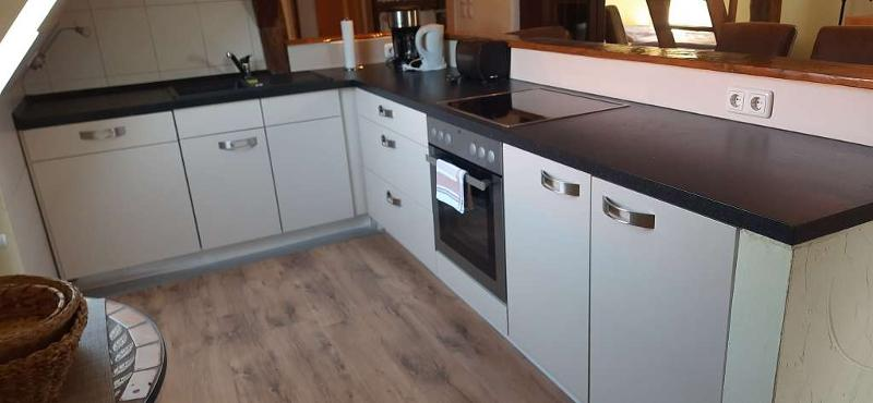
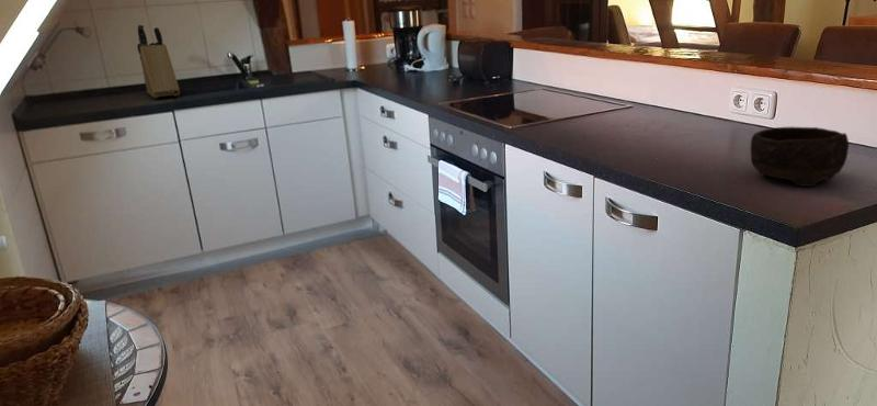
+ bowl [750,126,850,188]
+ knife block [136,24,181,99]
